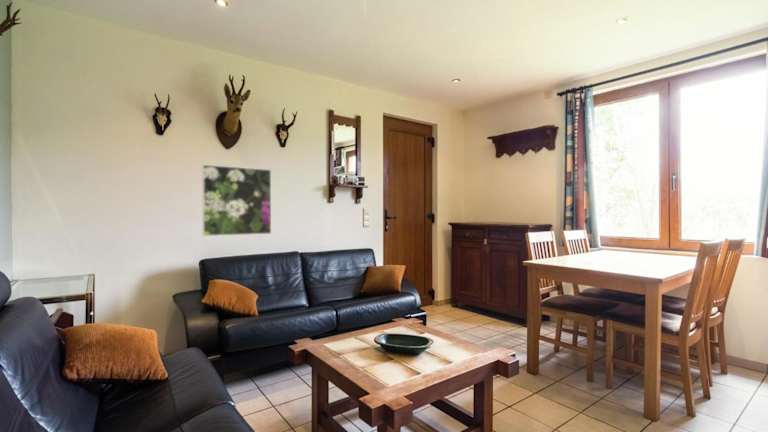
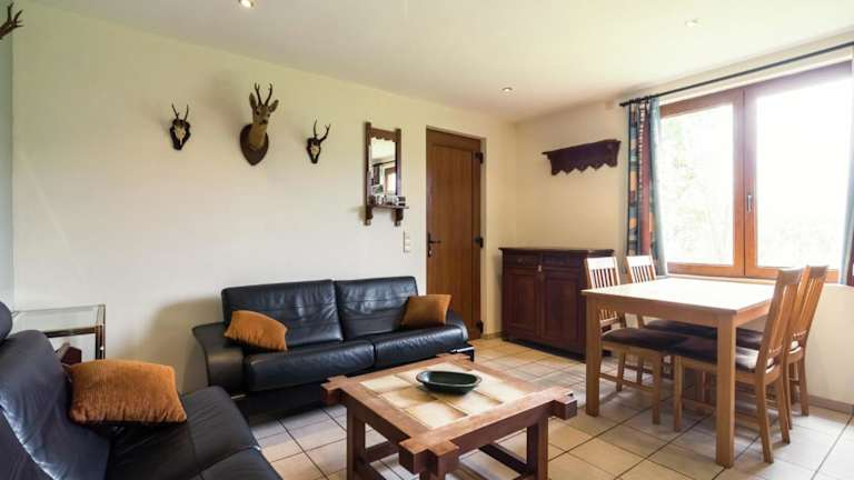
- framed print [201,164,272,237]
